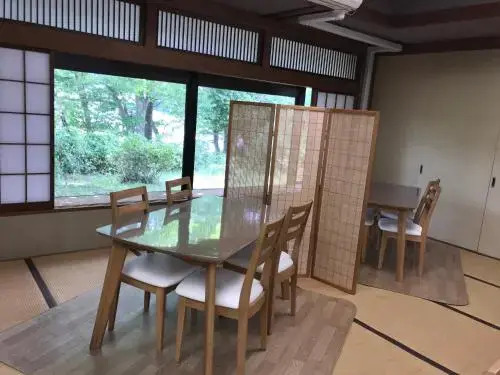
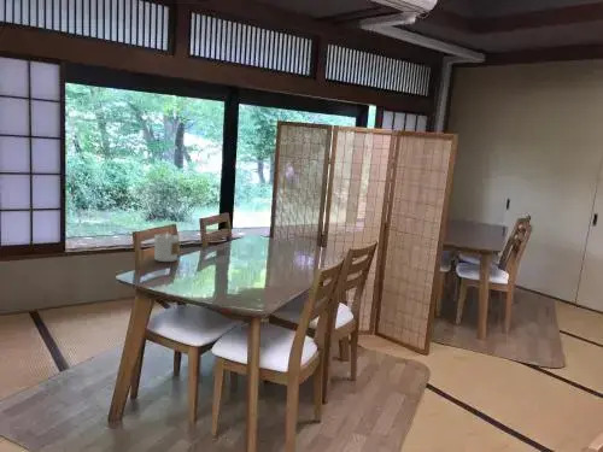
+ candle [153,230,180,263]
